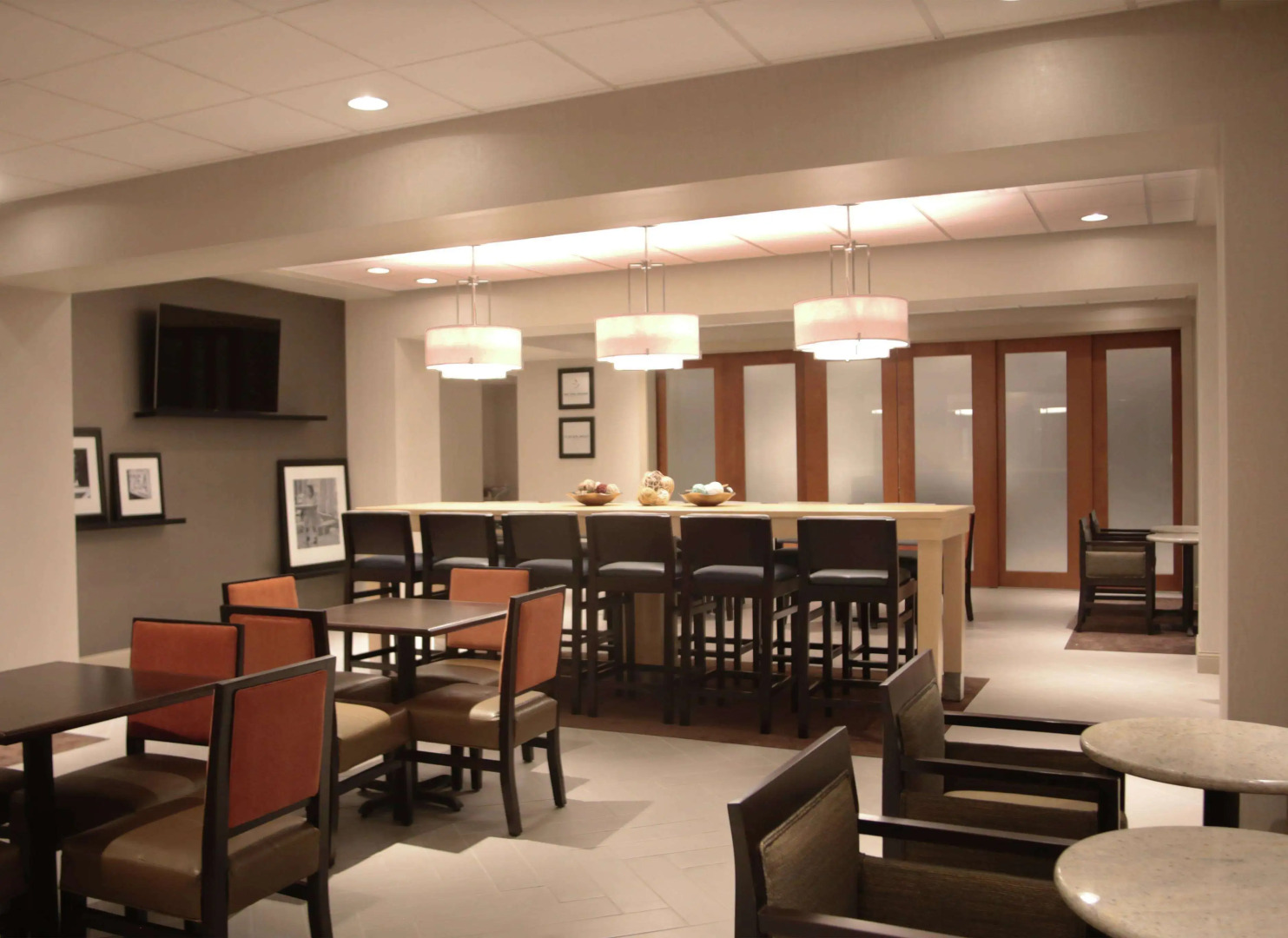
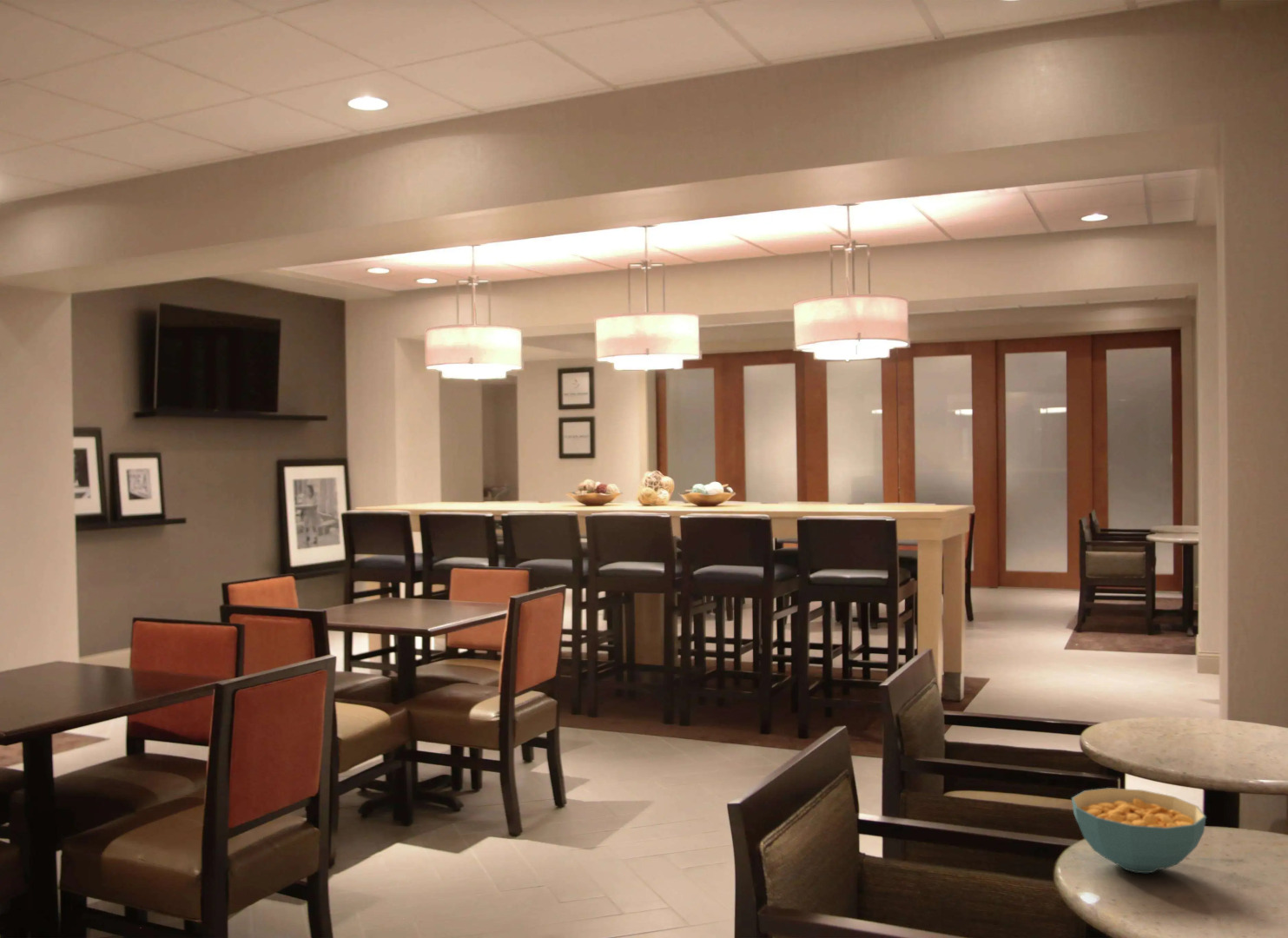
+ cereal bowl [1071,787,1207,874]
